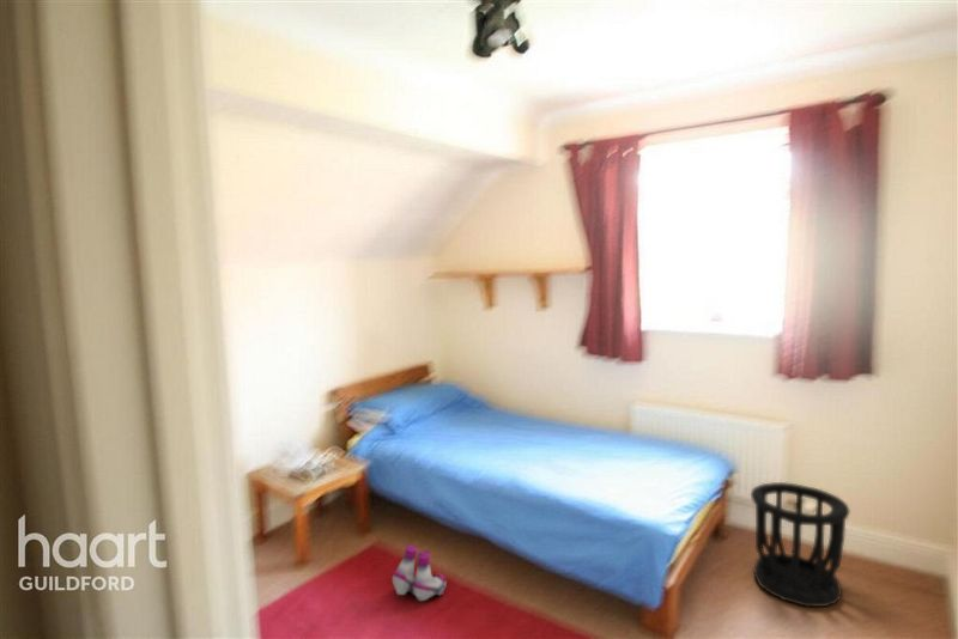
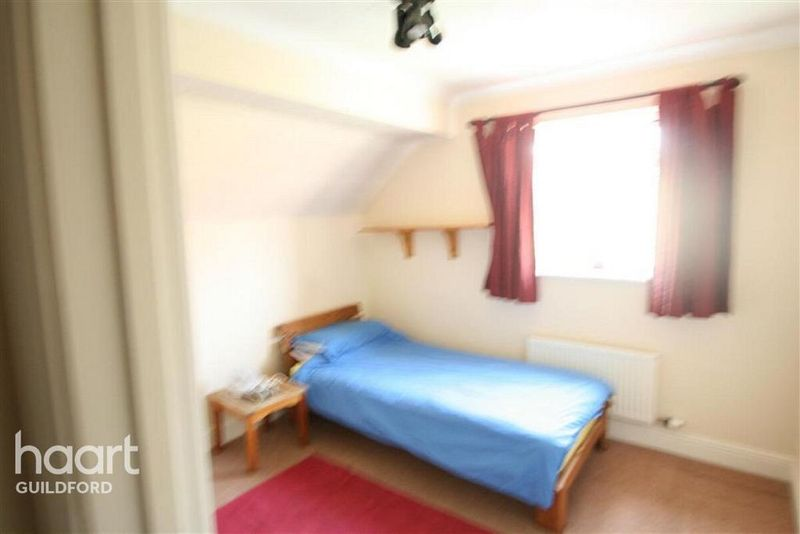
- wastebasket [750,481,851,608]
- boots [392,544,448,602]
